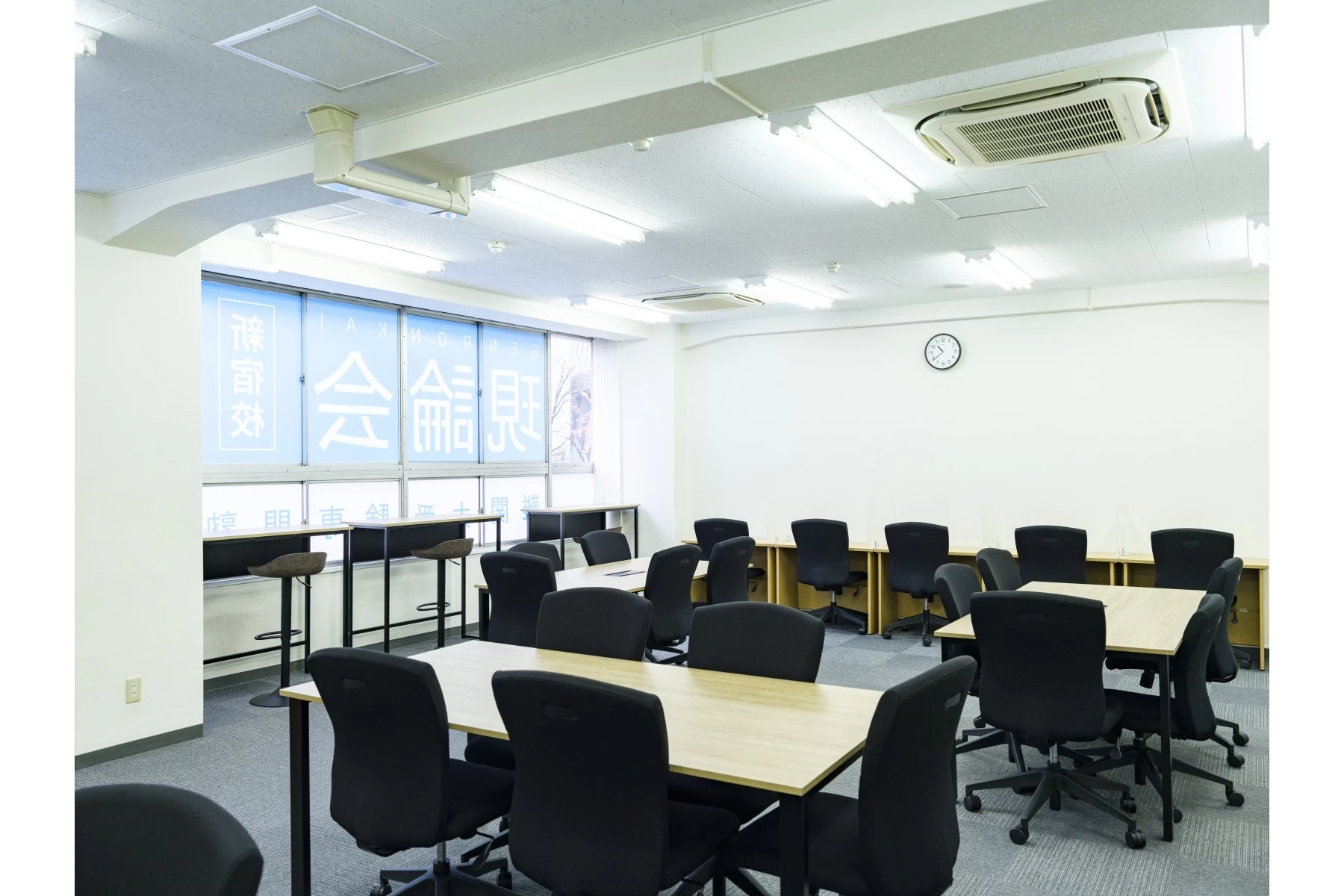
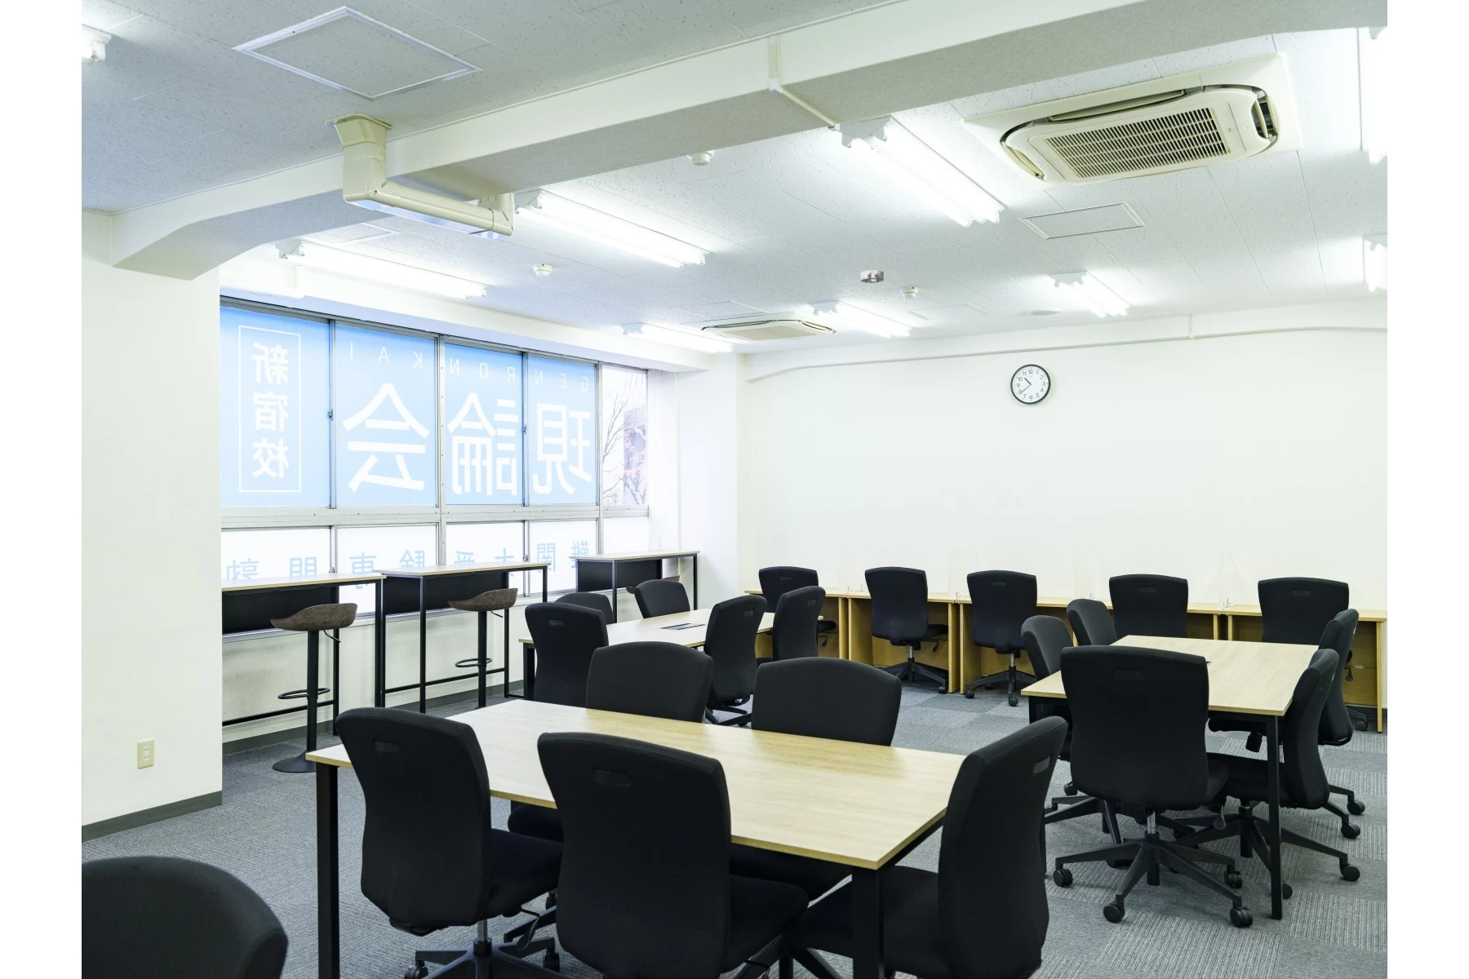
+ smoke detector [859,269,884,284]
